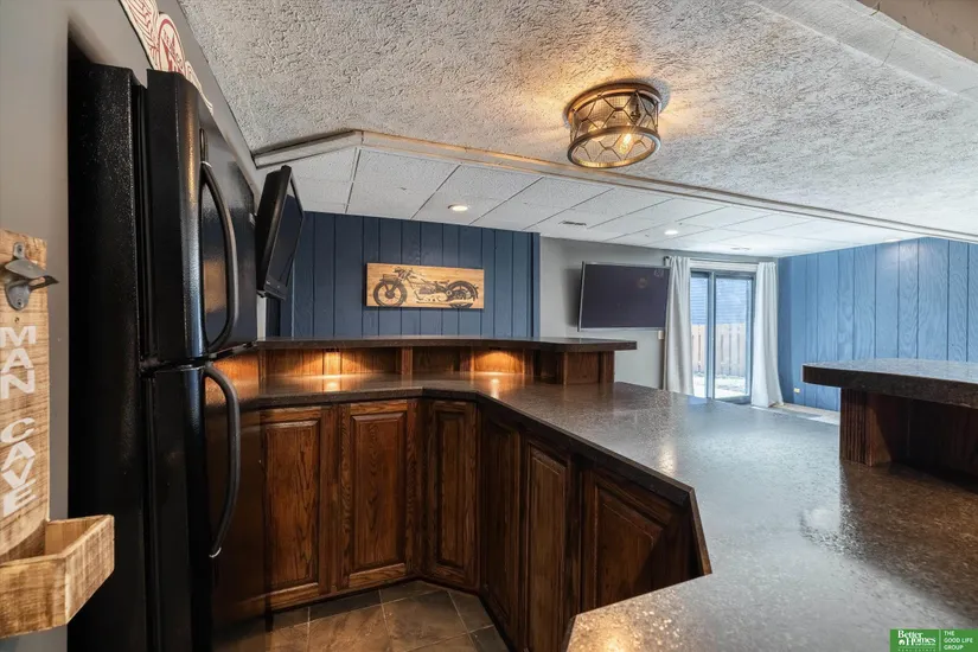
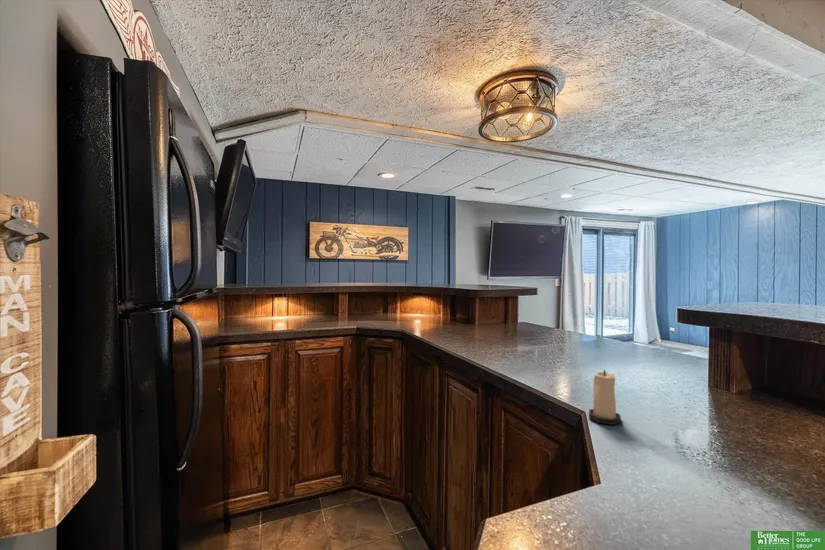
+ candle [588,368,622,426]
